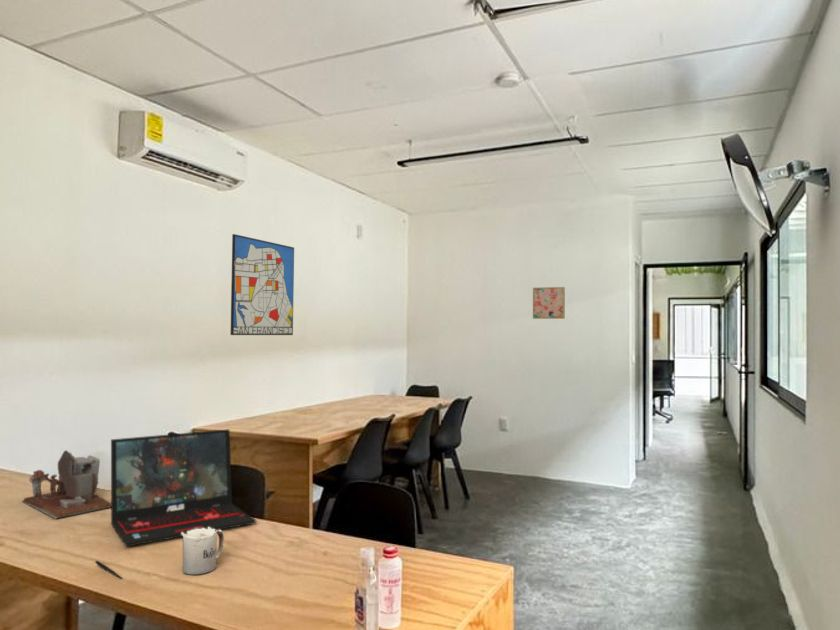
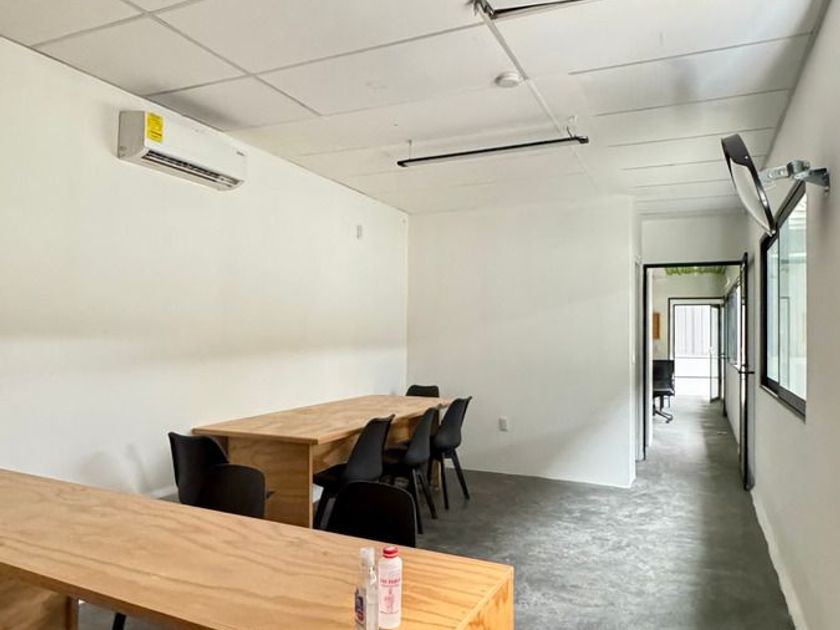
- laptop [110,428,257,547]
- desk organizer [21,449,111,520]
- pen [94,560,123,580]
- wall art [230,233,295,336]
- wall art [532,286,566,320]
- mug [181,527,225,576]
